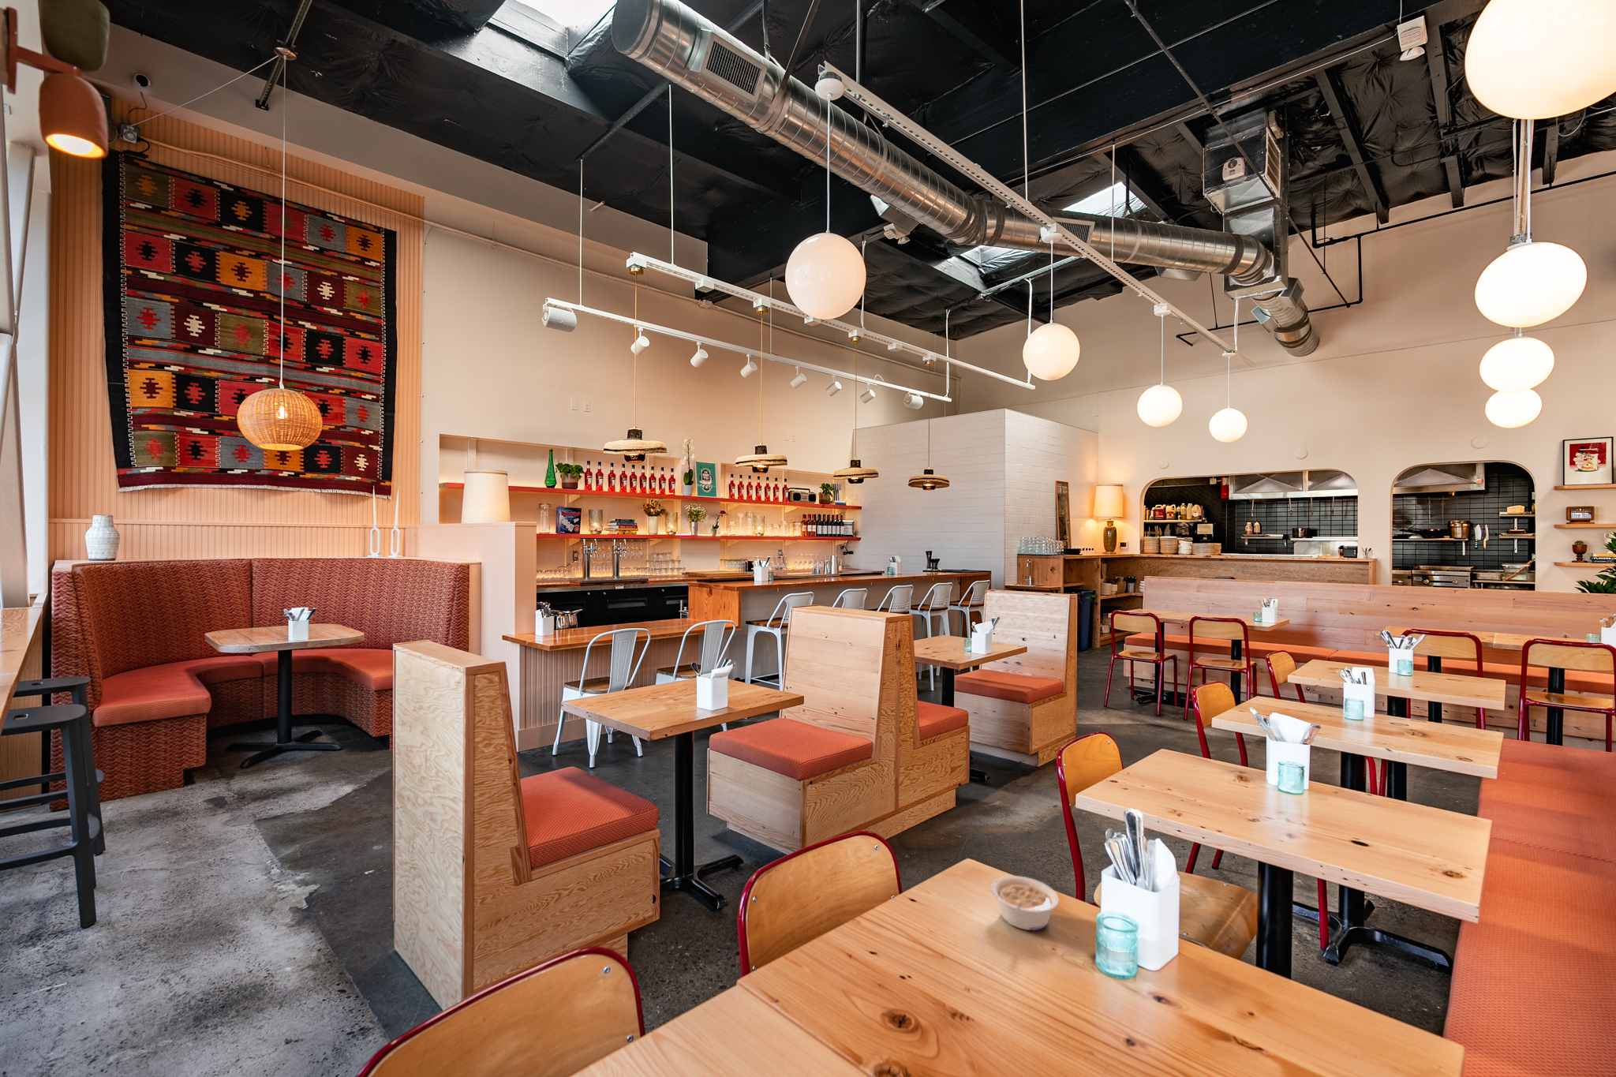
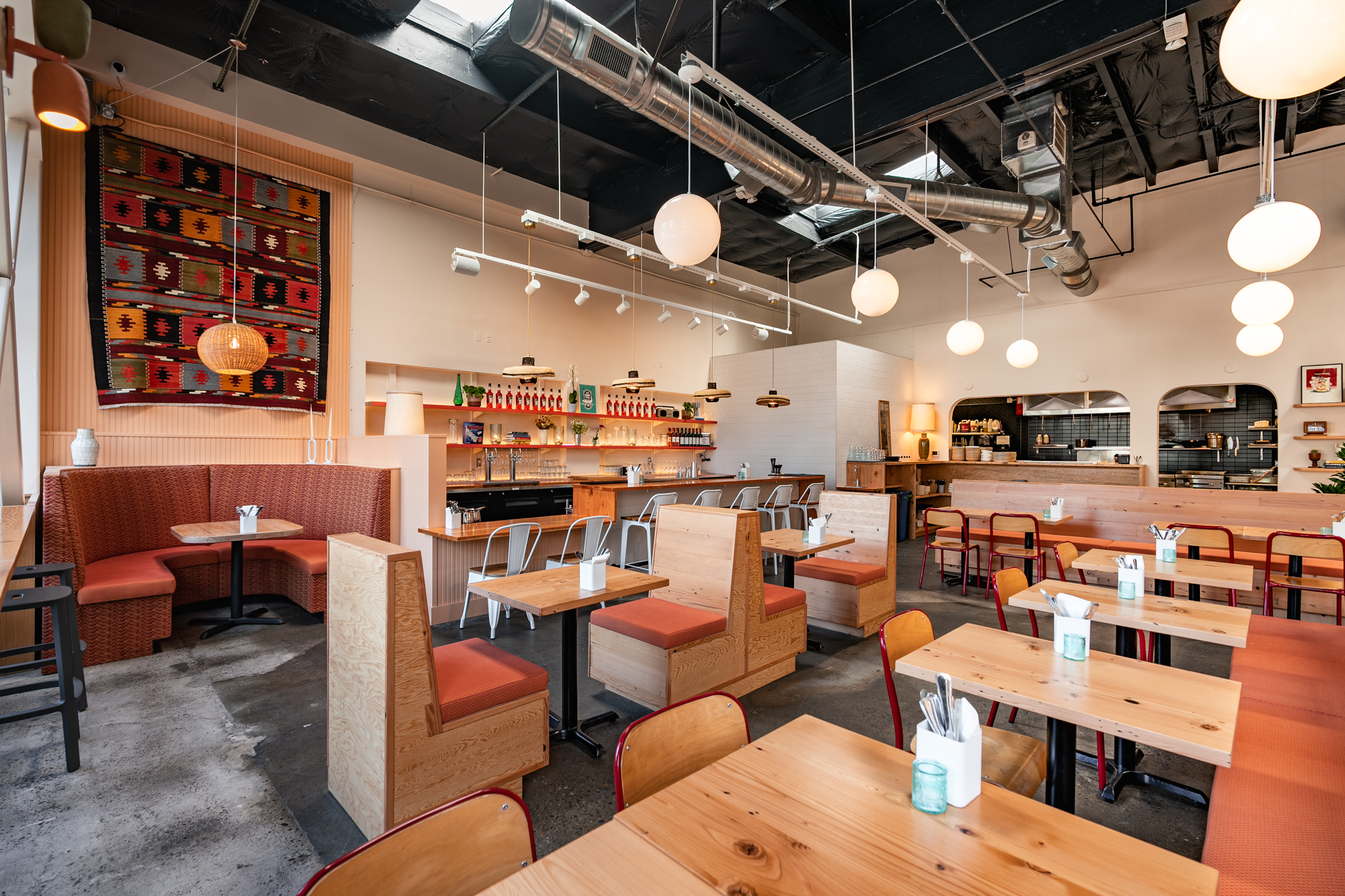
- legume [990,875,1060,932]
